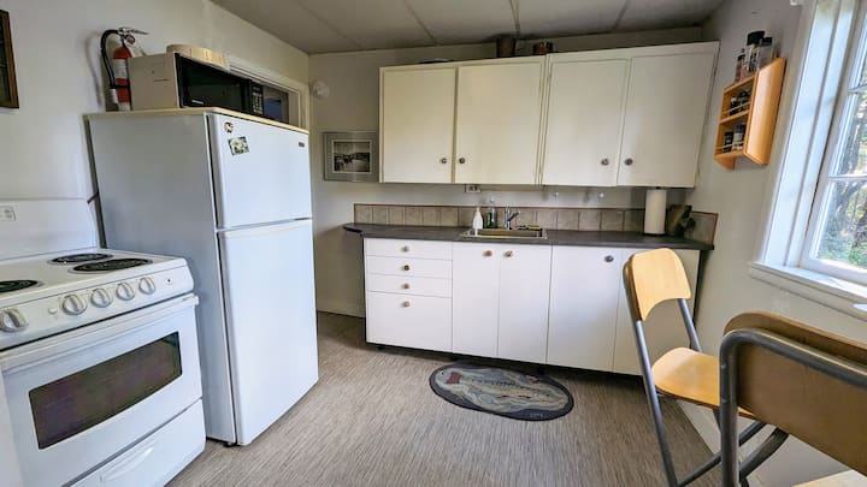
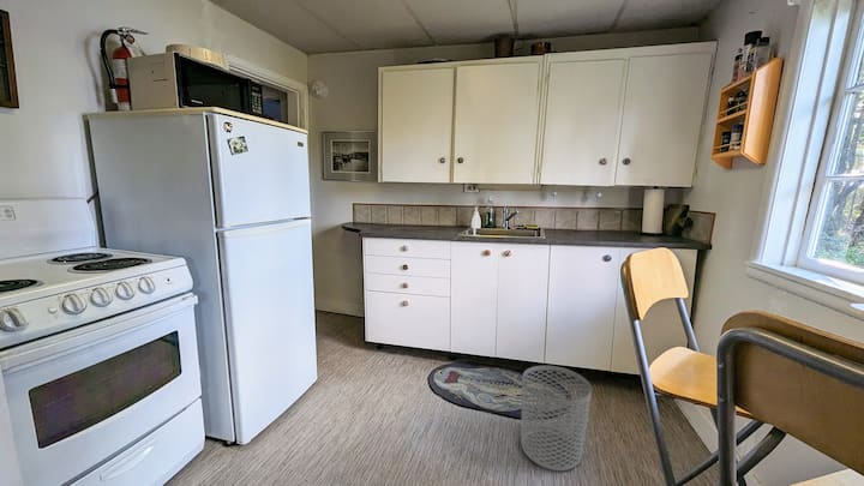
+ waste bin [520,365,593,472]
